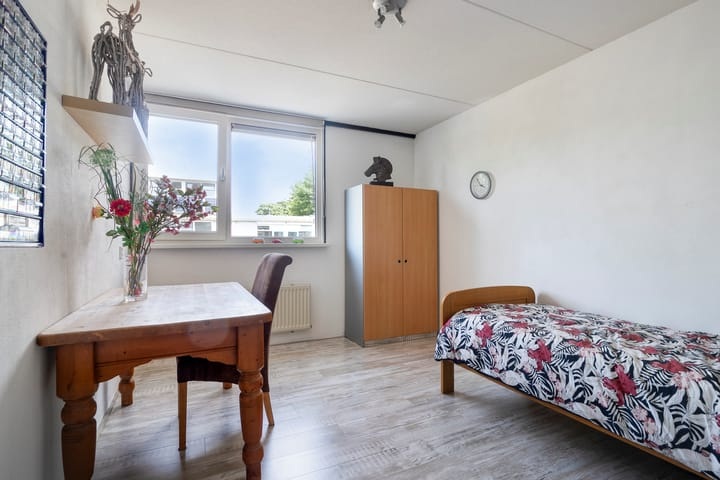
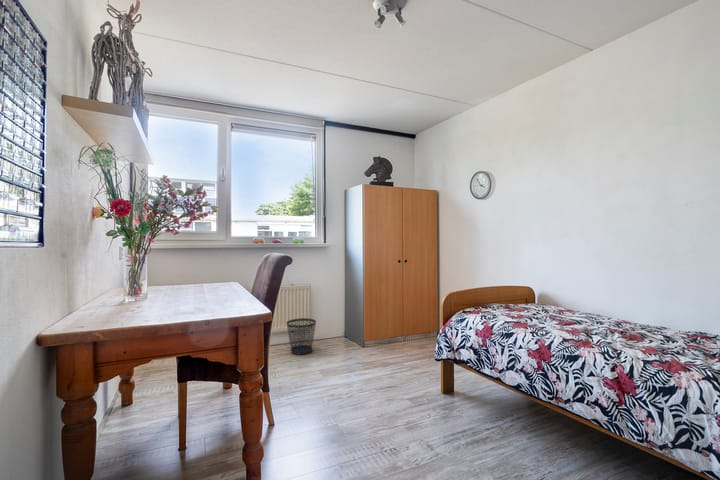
+ wastebasket [286,317,317,355]
